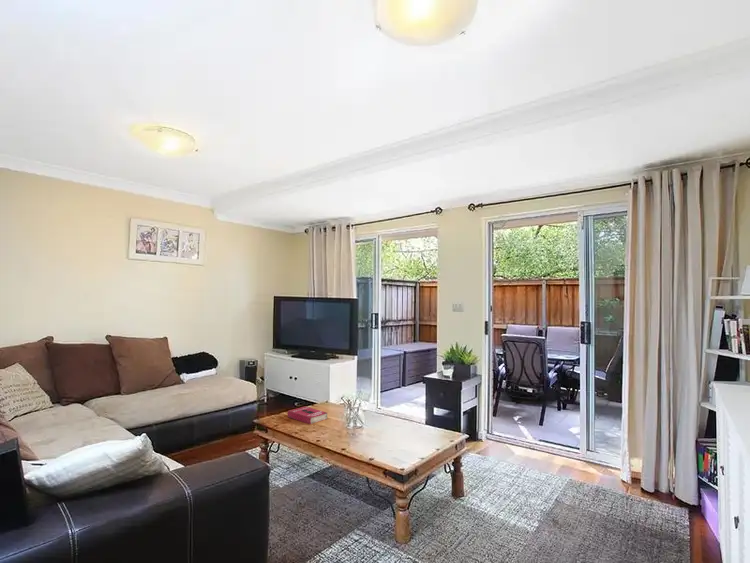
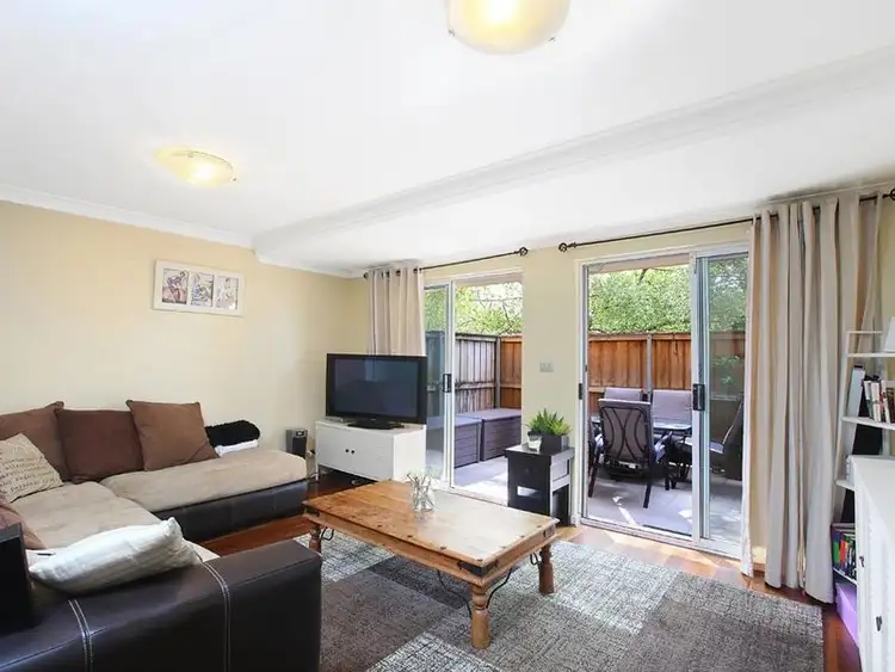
- book [287,405,328,425]
